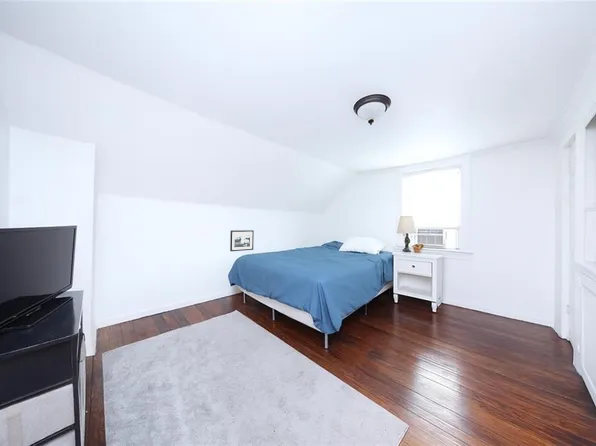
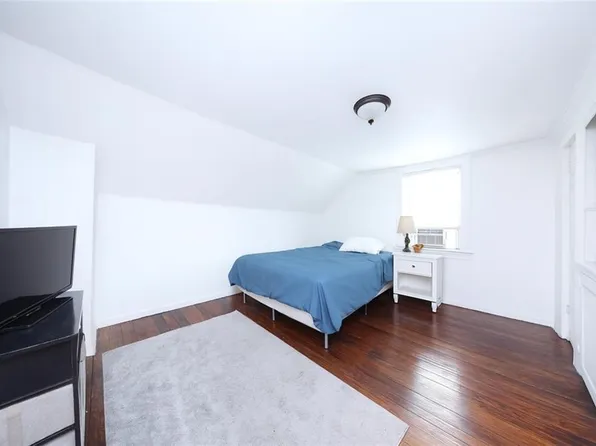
- picture frame [229,229,255,252]
